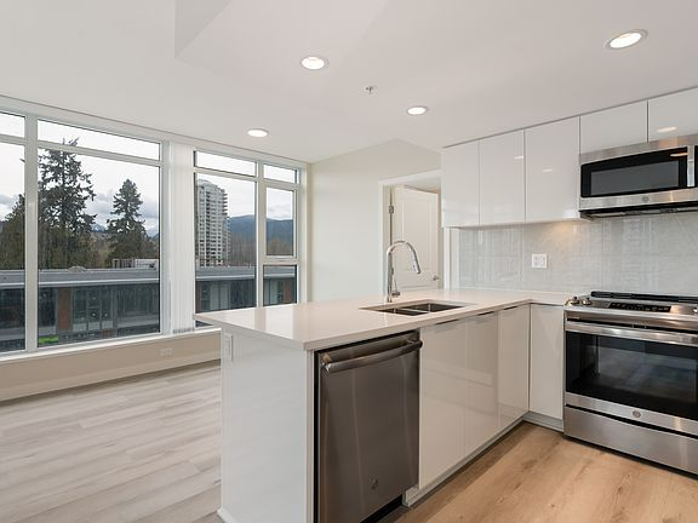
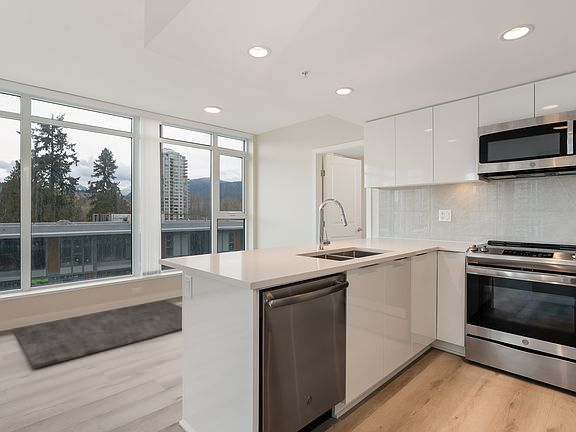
+ rug [11,299,183,370]
